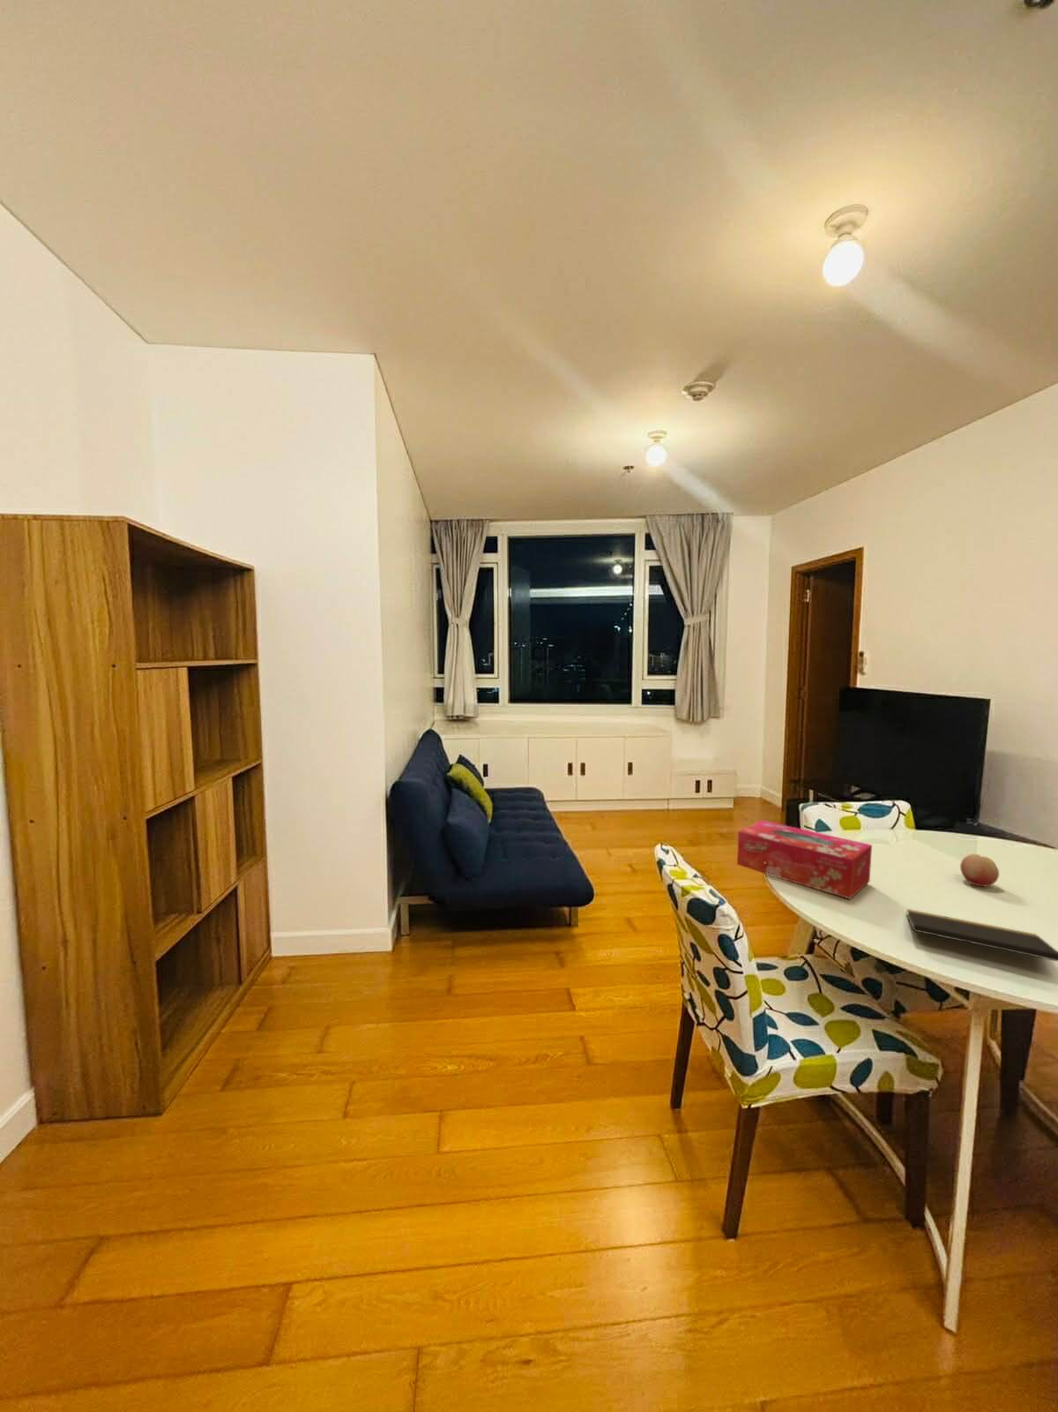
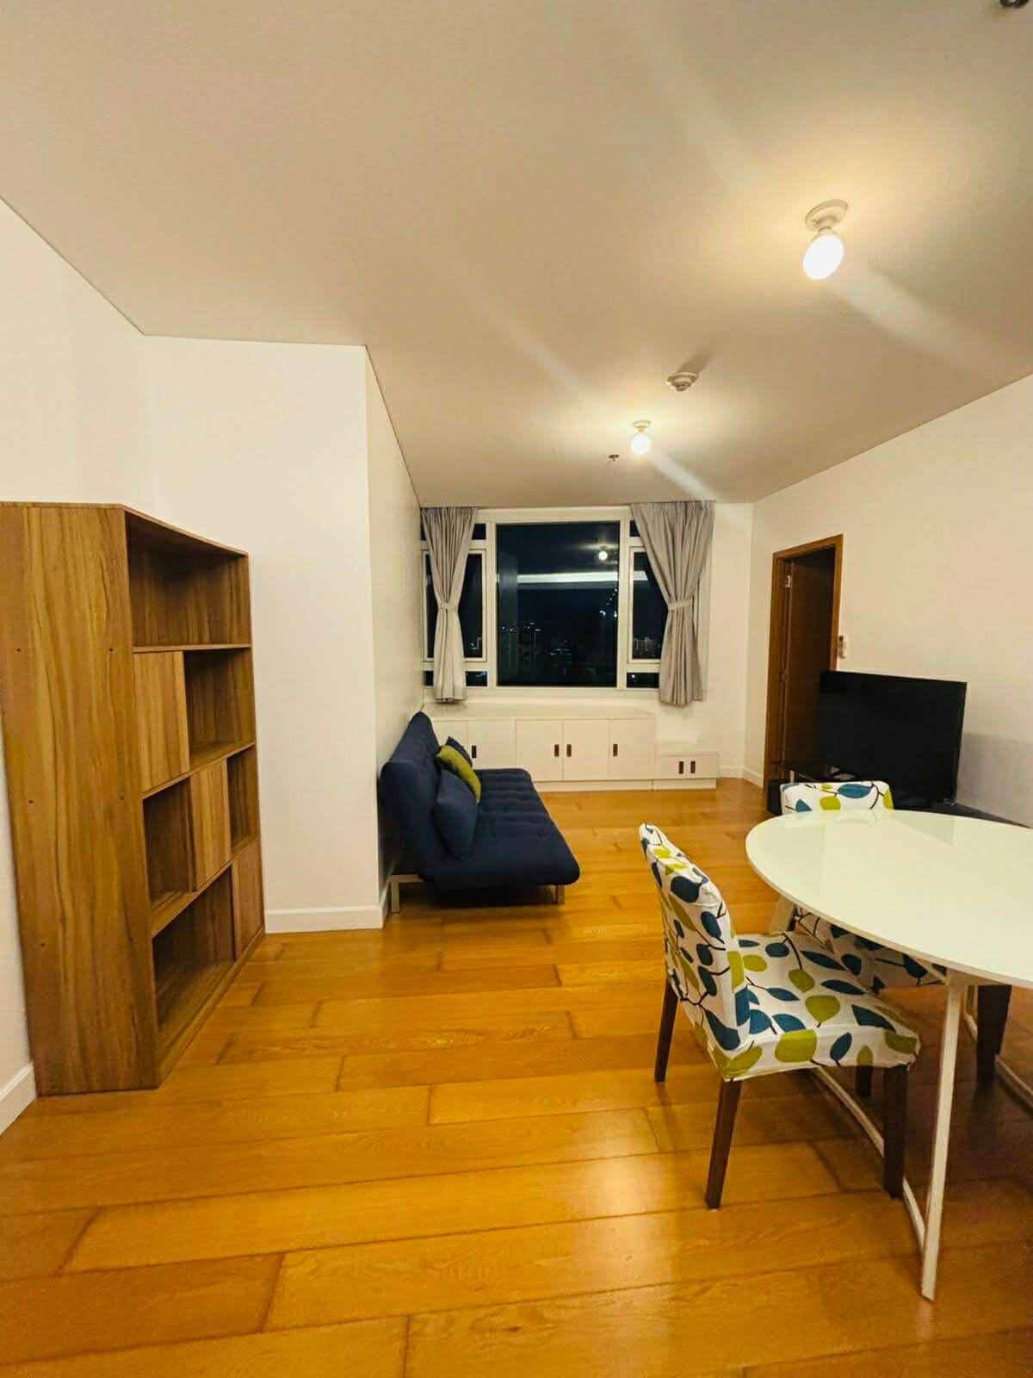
- tissue box [736,819,872,901]
- notepad [906,908,1058,962]
- fruit [959,853,1000,887]
